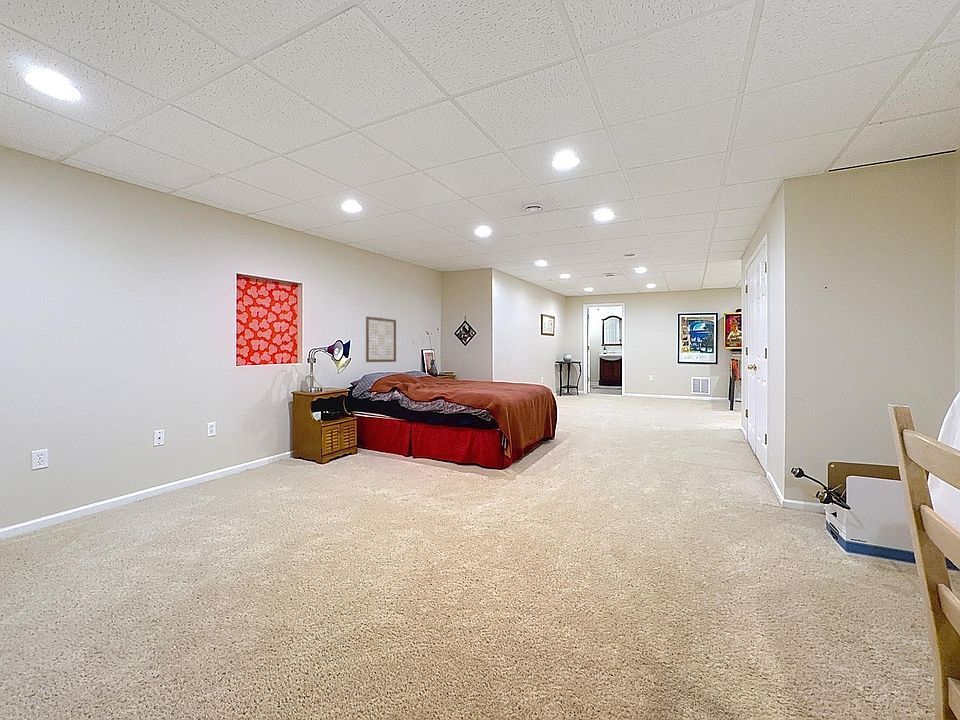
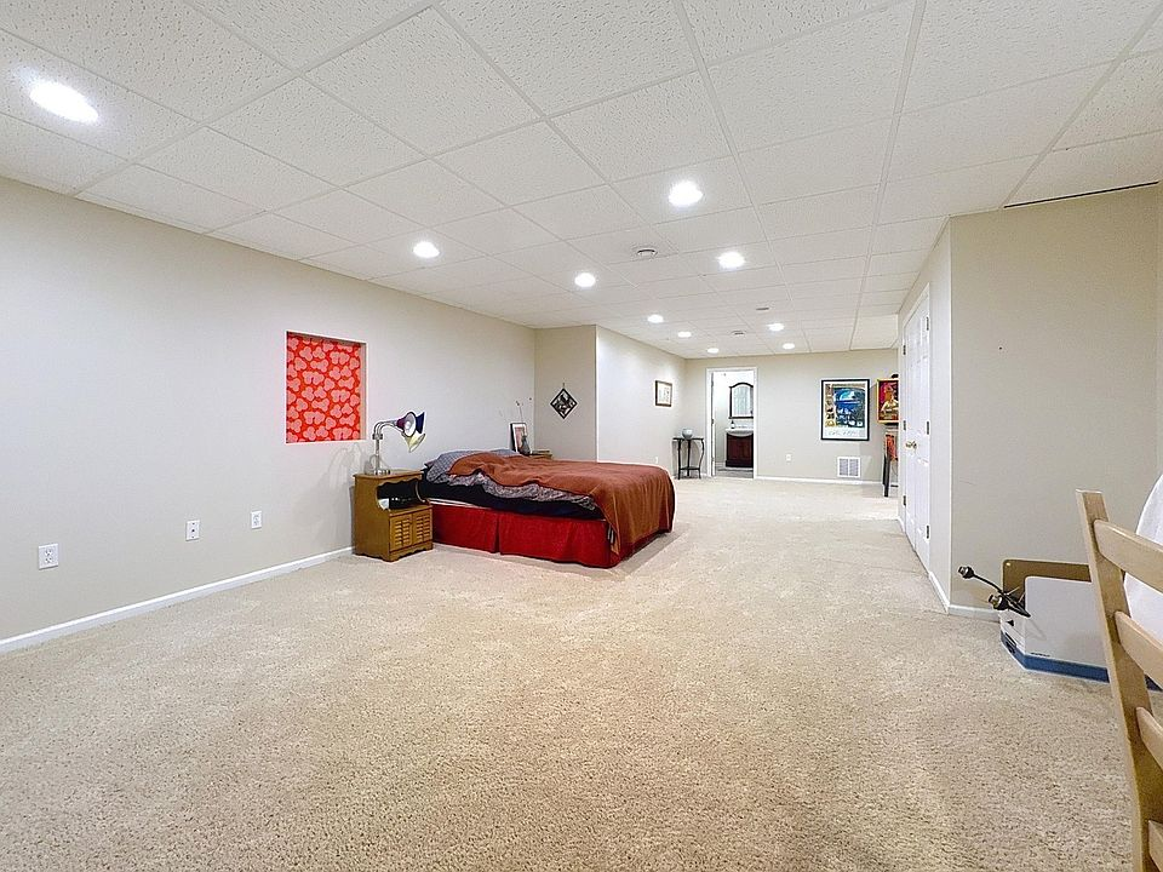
- wall art [365,315,397,363]
